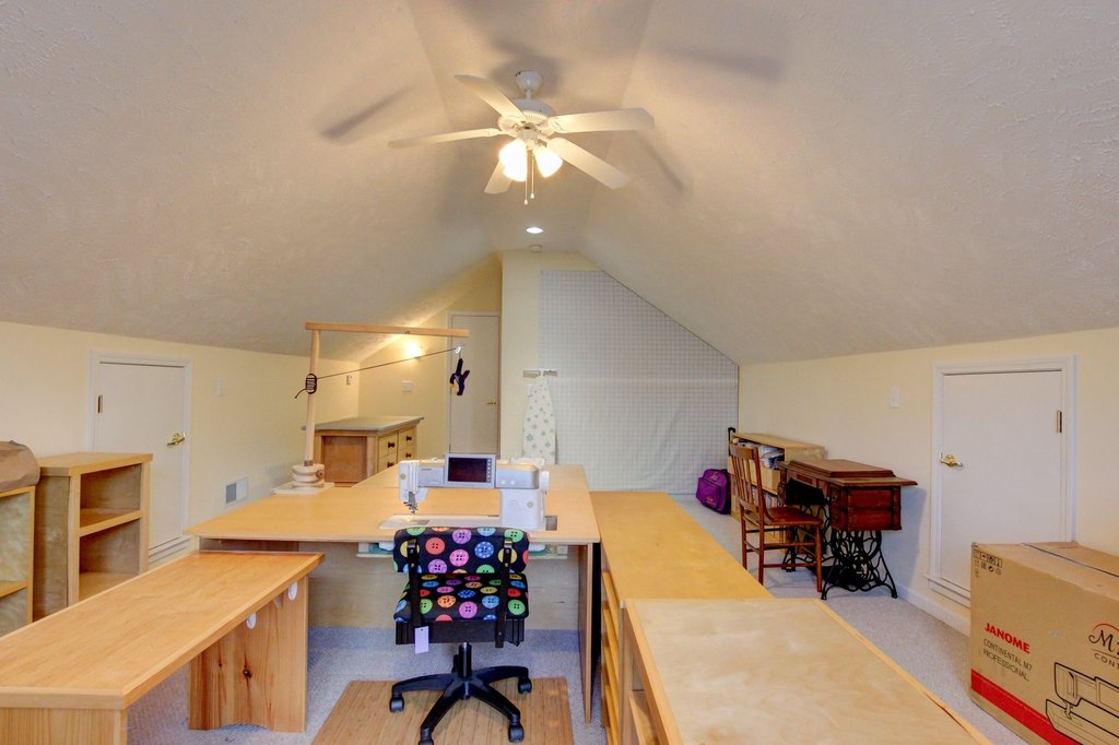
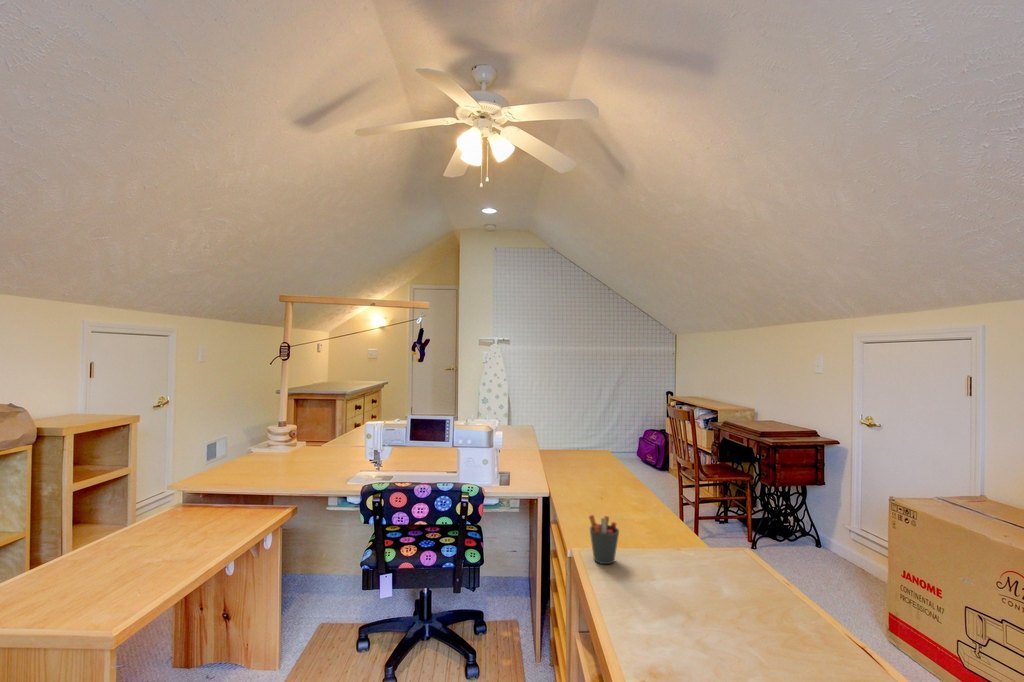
+ pen holder [588,514,620,565]
